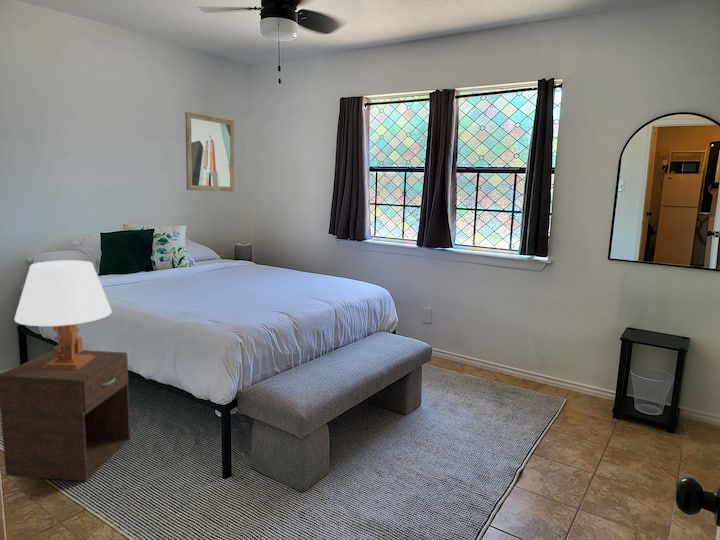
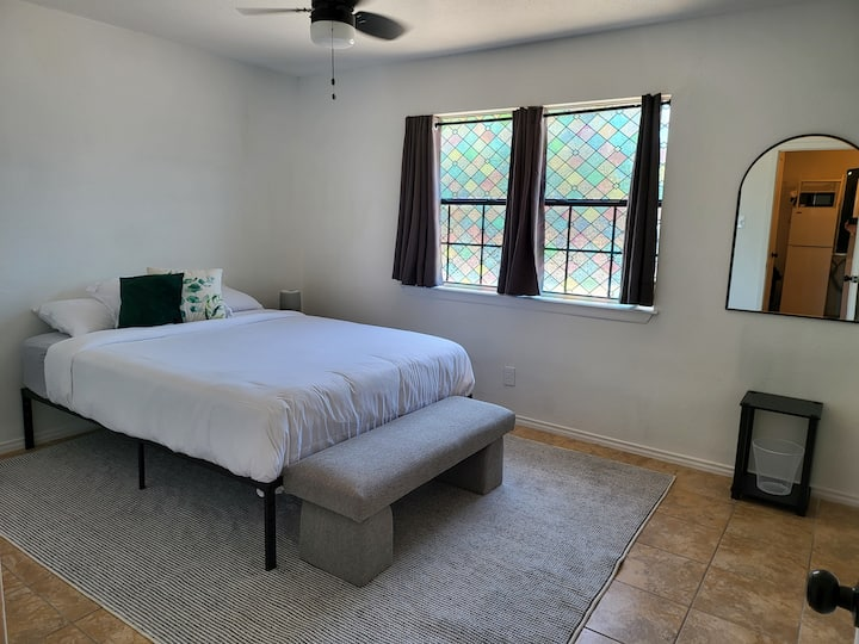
- table lamp [13,259,113,370]
- nightstand [0,349,131,482]
- wall art [184,111,235,193]
